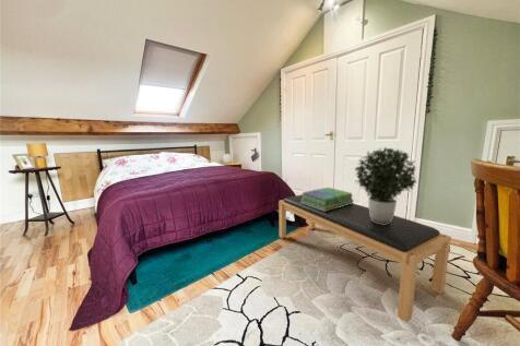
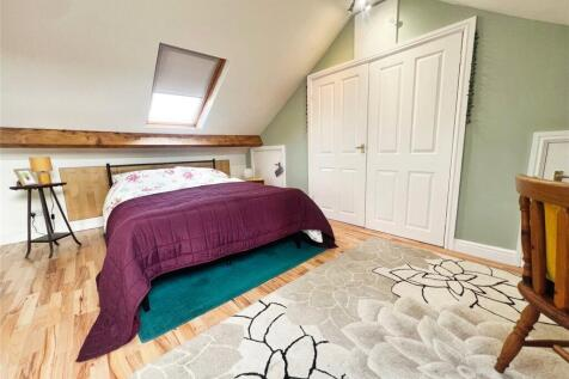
- stack of books [300,187,354,212]
- potted plant [354,146,417,225]
- bench [277,194,452,324]
